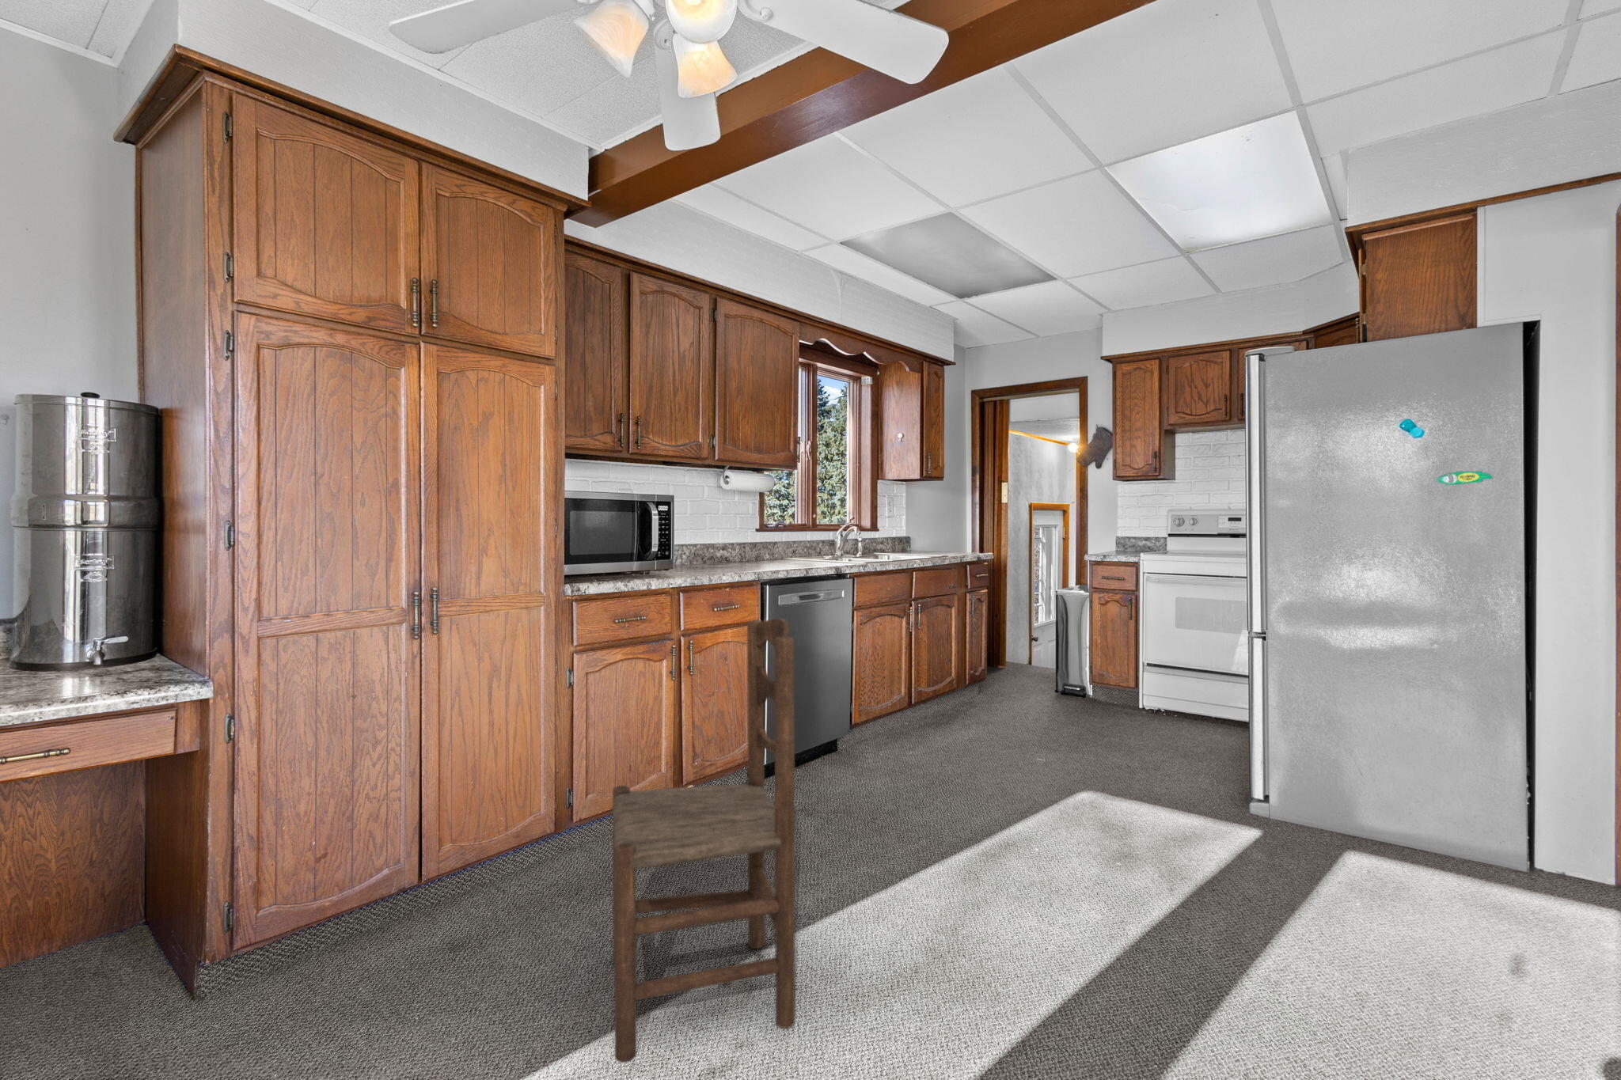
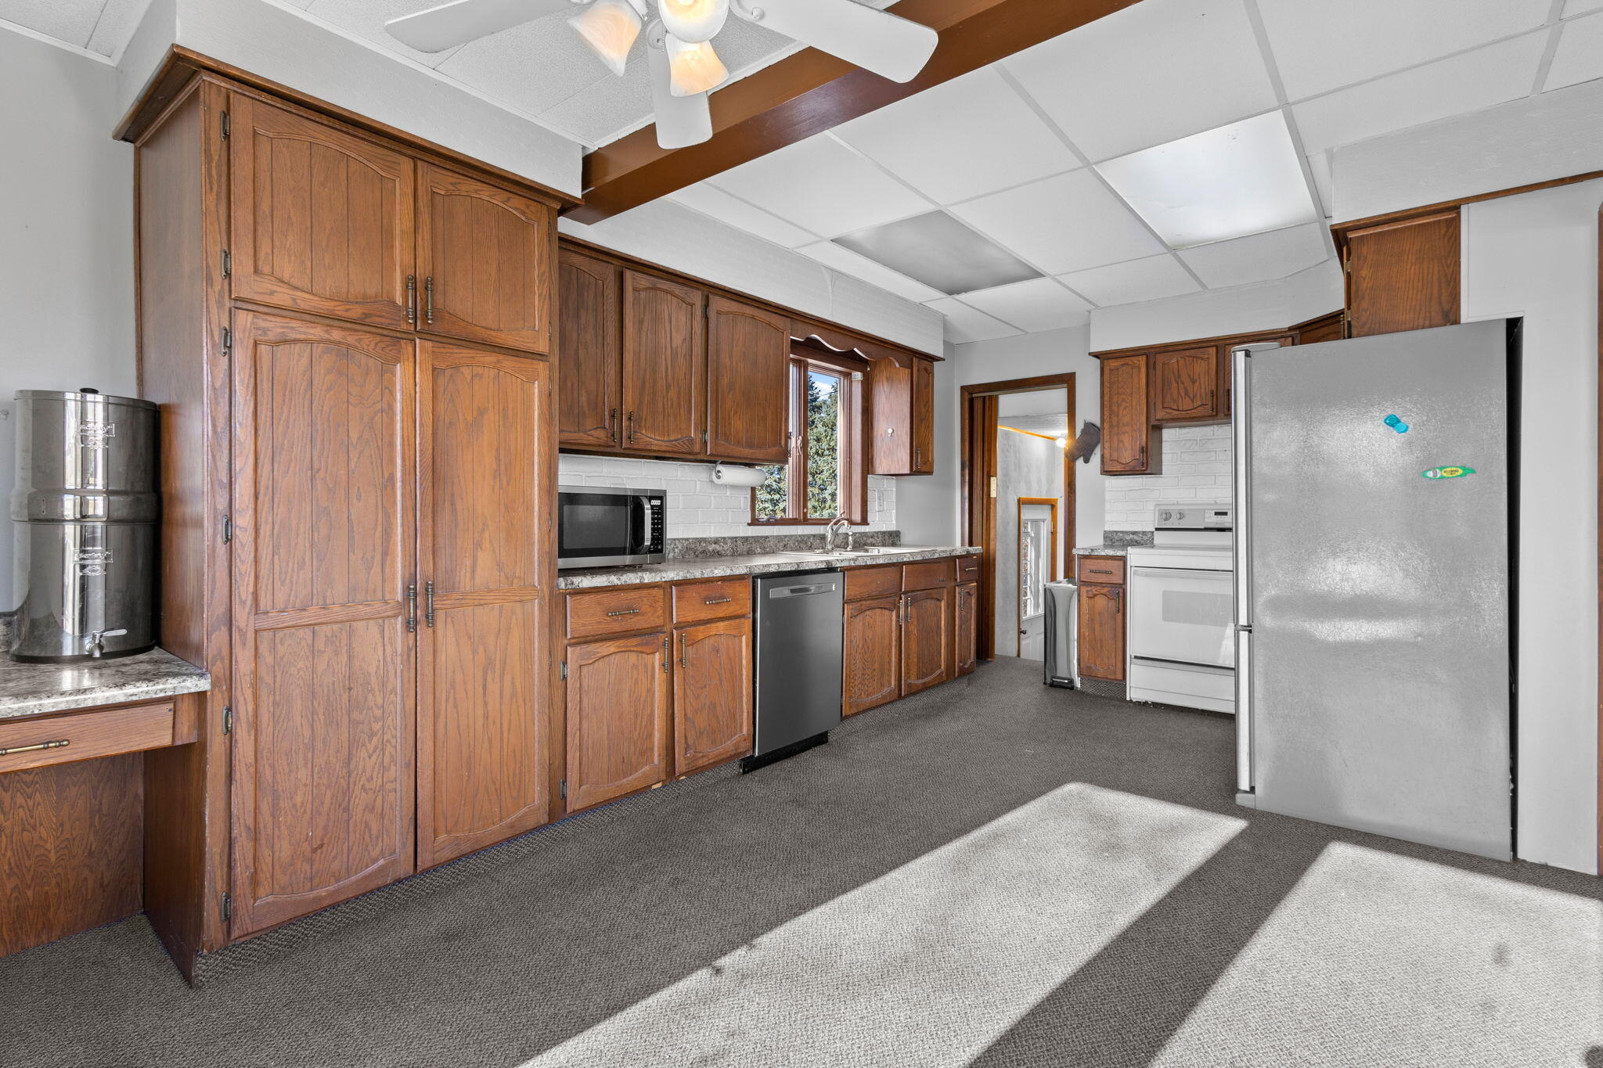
- dining chair [612,618,795,1063]
